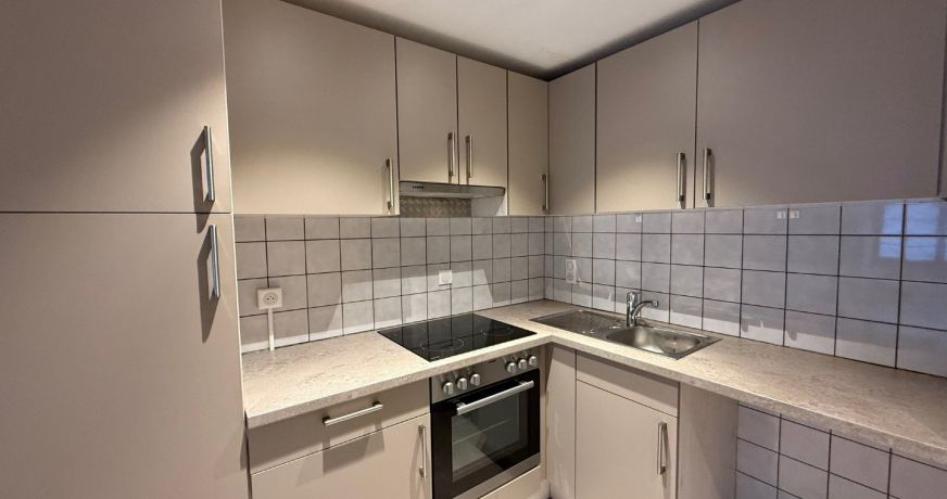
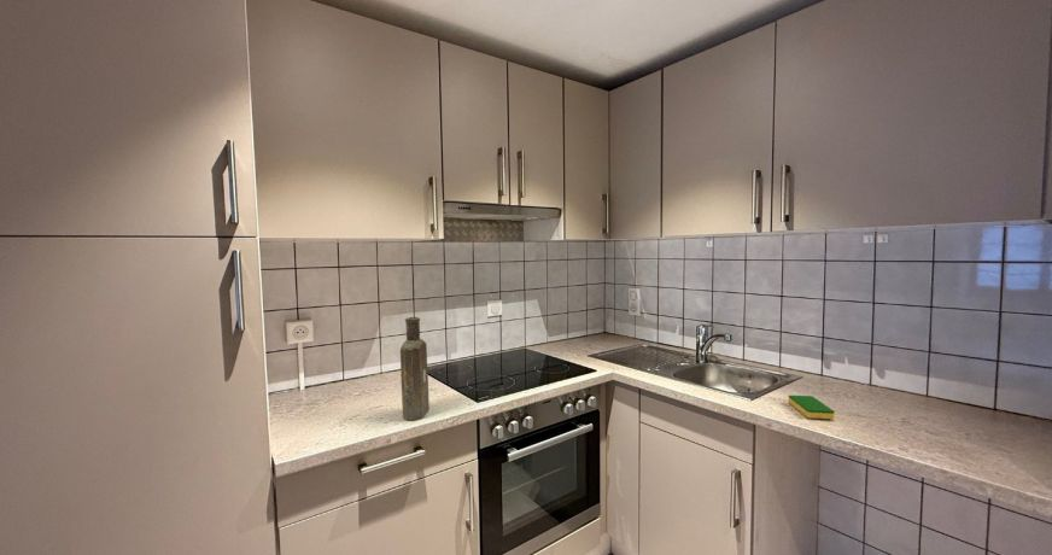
+ dish sponge [788,395,836,420]
+ bottle [399,316,431,421]
